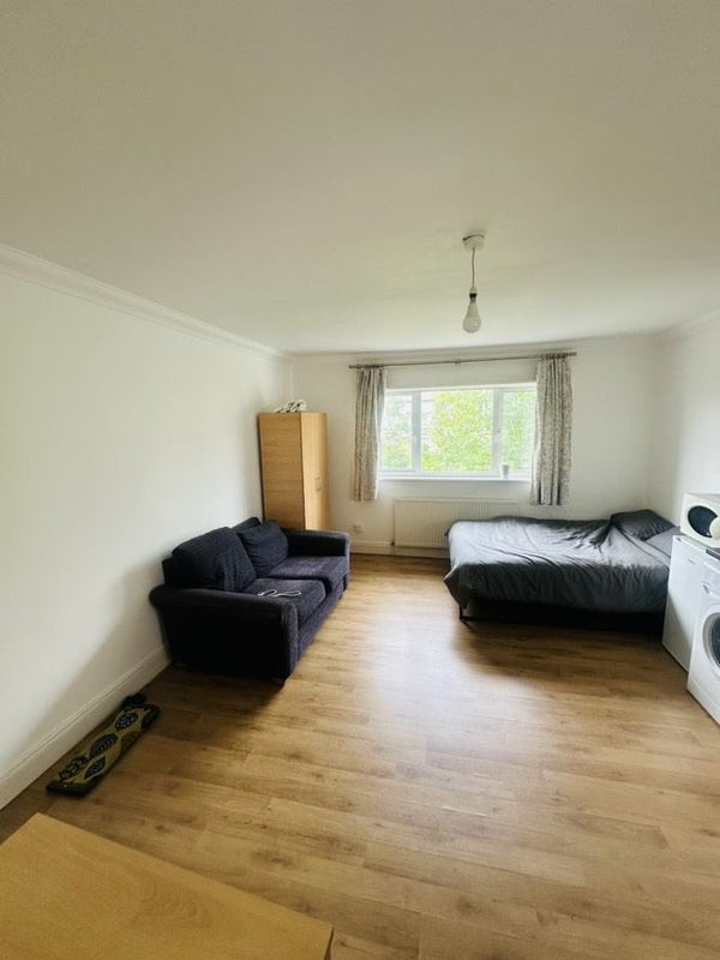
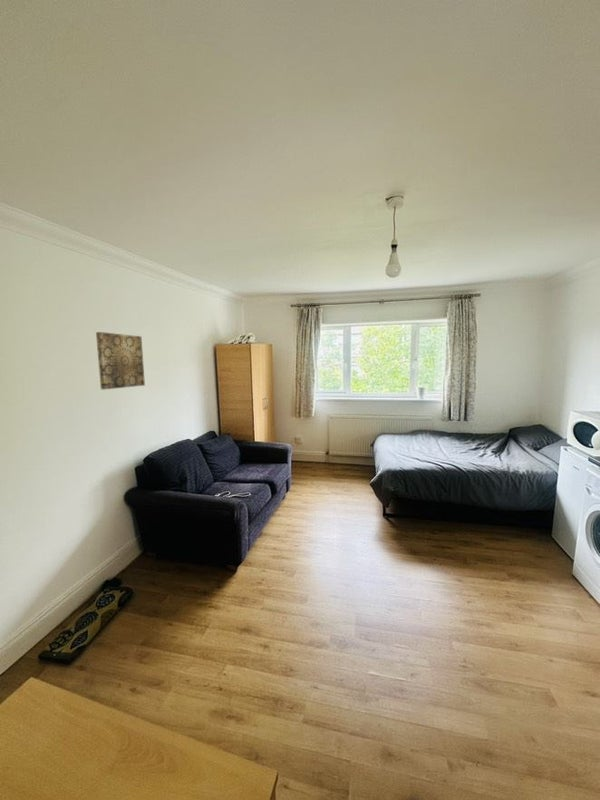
+ wall art [95,331,146,390]
